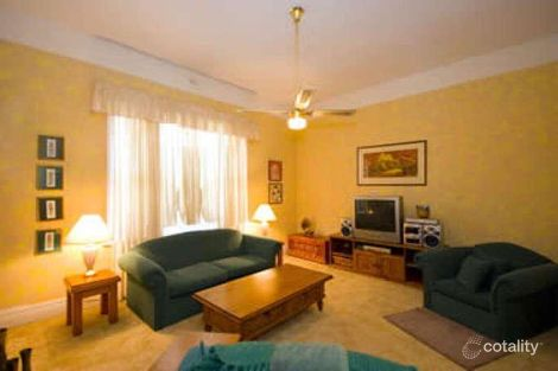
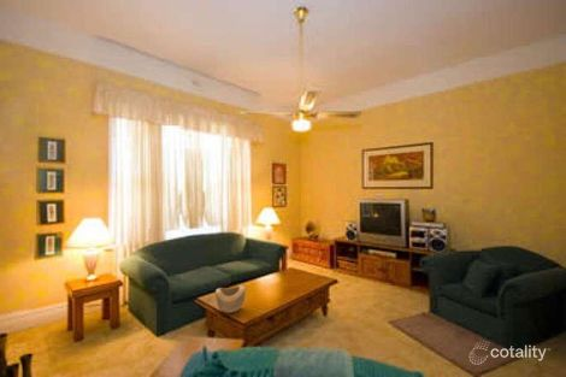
+ decorative bowl [214,284,247,314]
